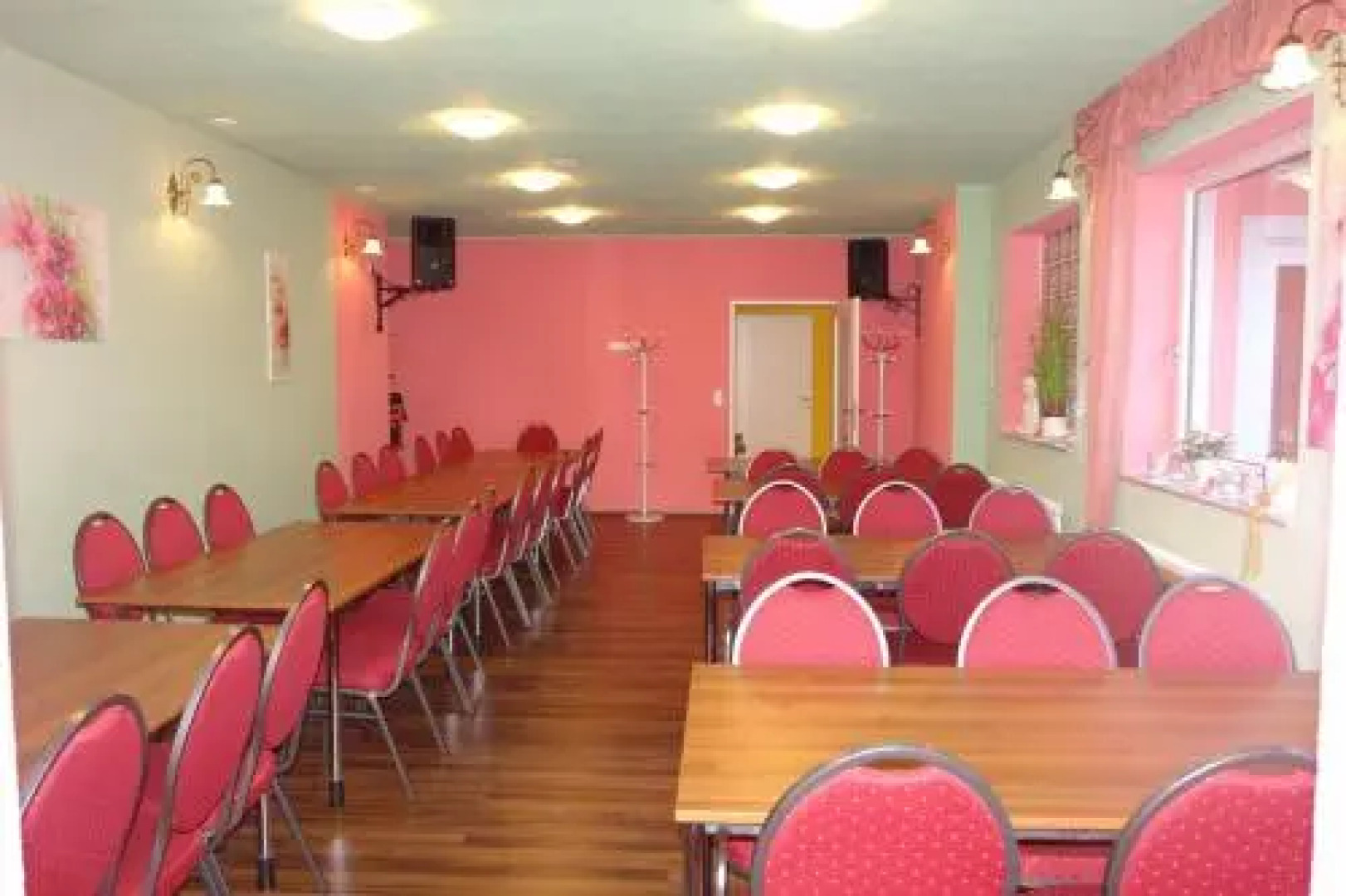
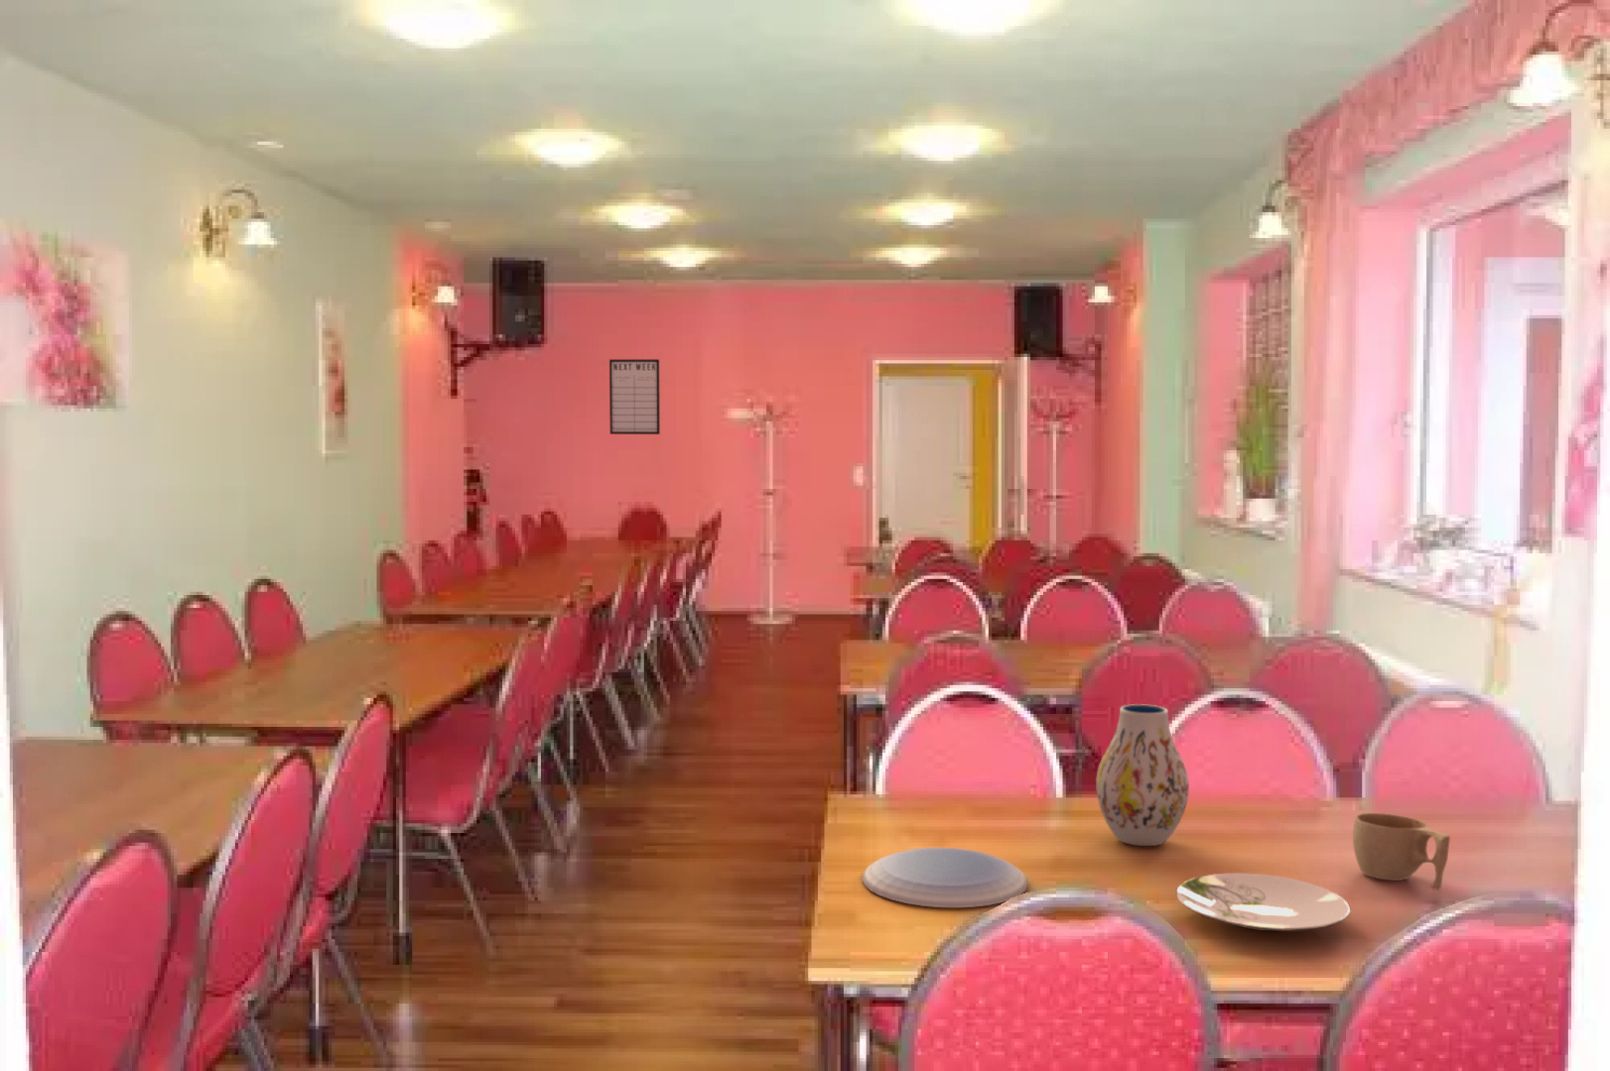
+ plate [1176,871,1350,932]
+ vase [1094,703,1190,847]
+ cup [1352,812,1451,892]
+ writing board [609,357,661,435]
+ plate [861,847,1029,908]
